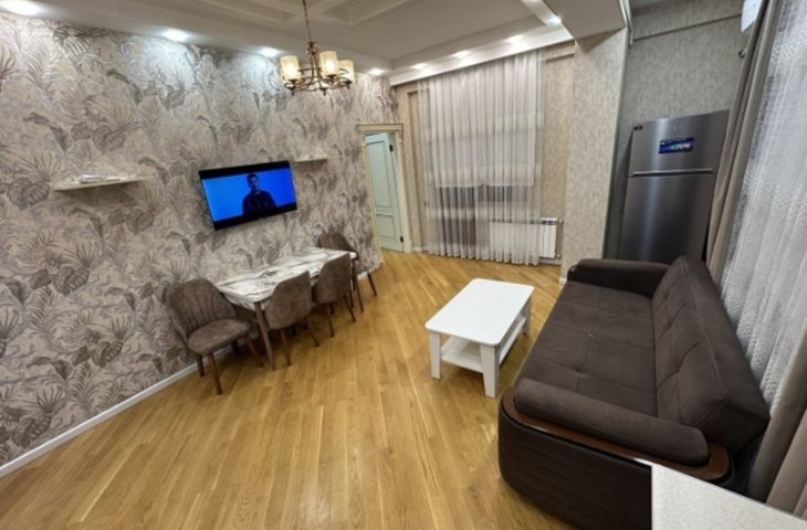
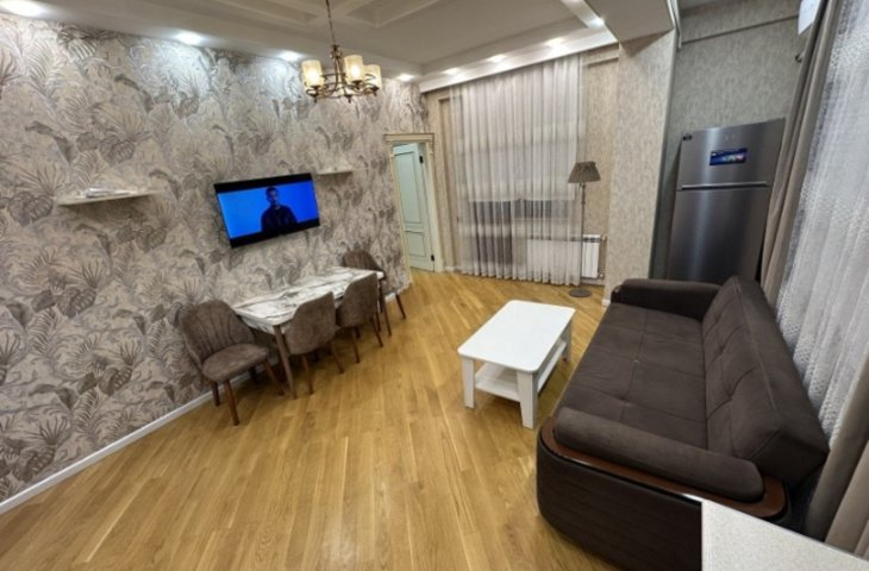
+ floor lamp [567,159,602,299]
